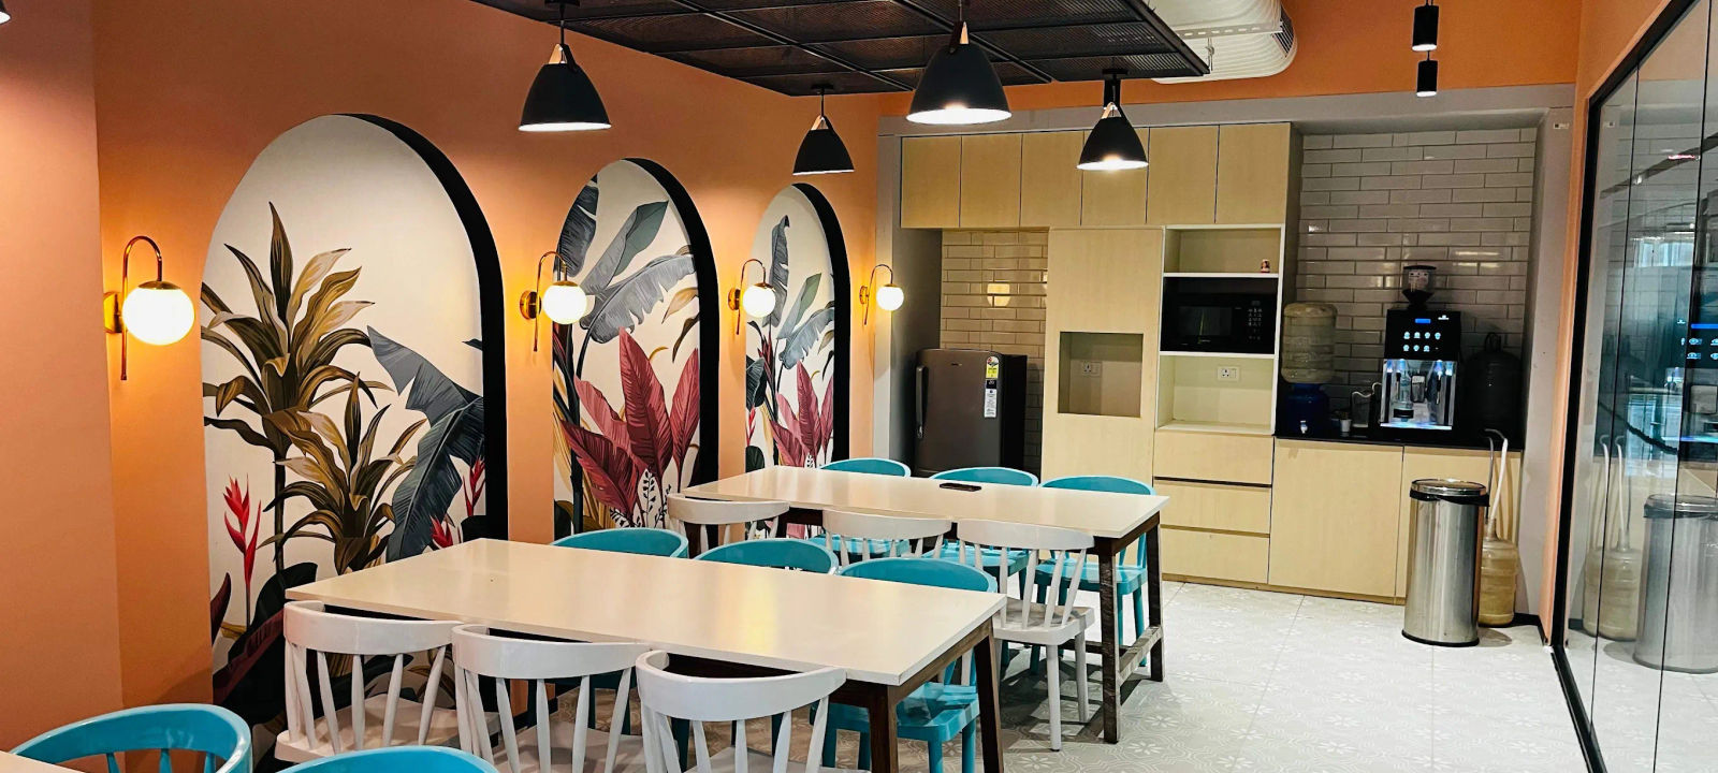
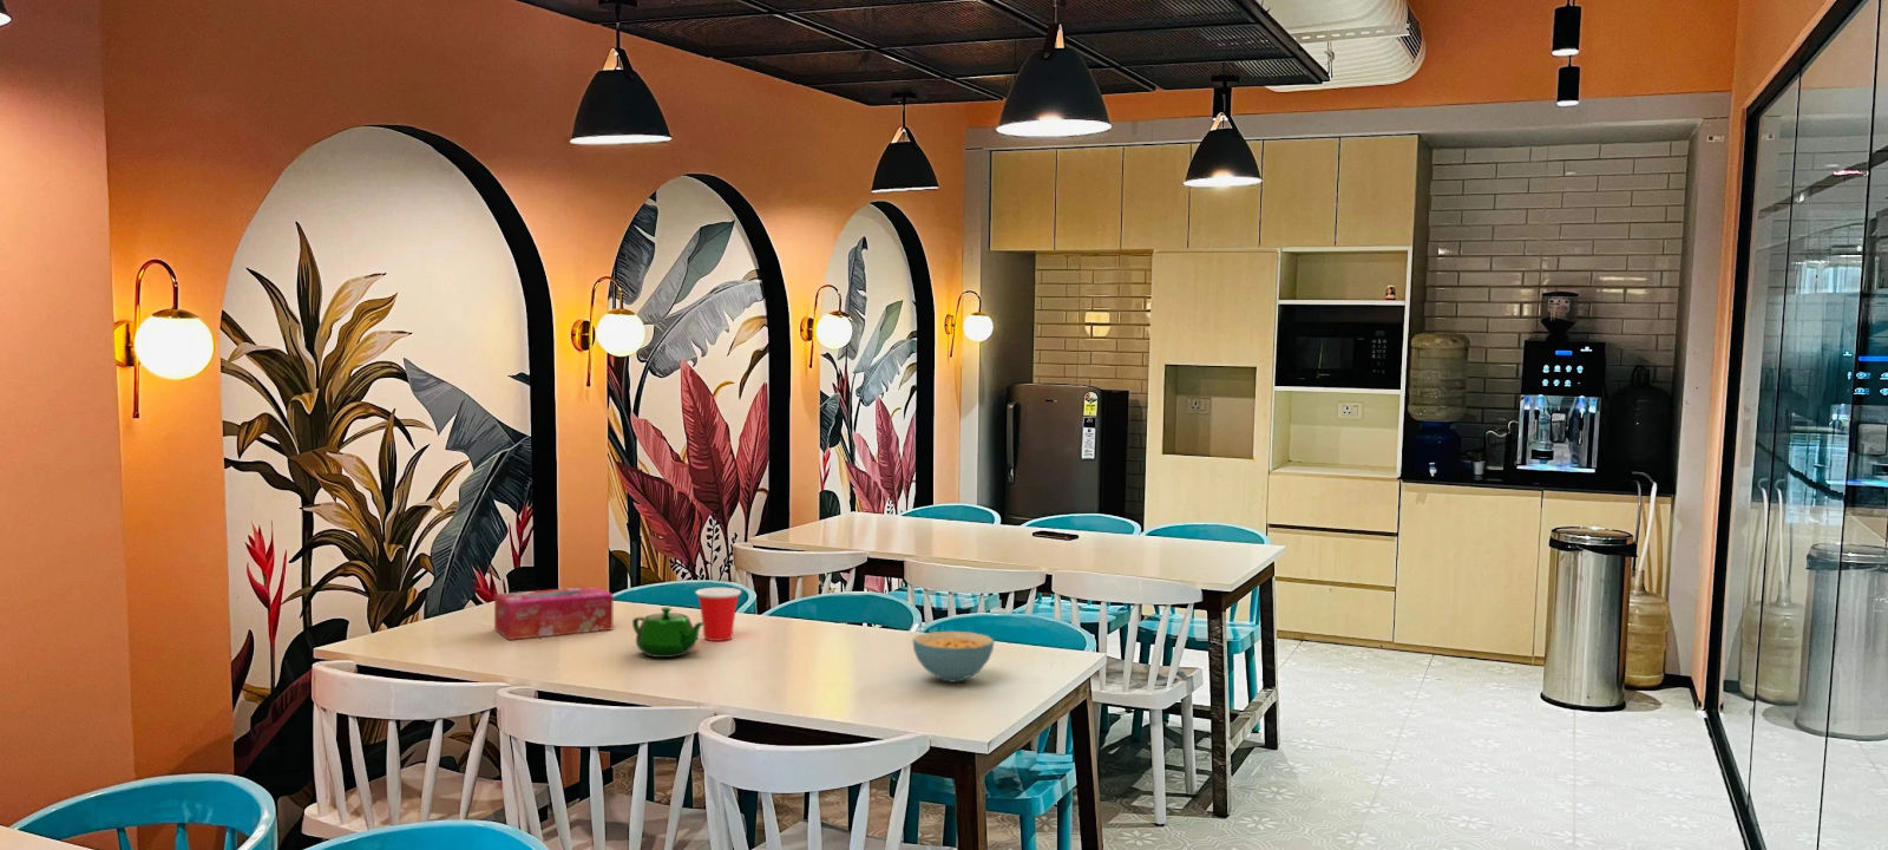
+ tissue box [494,585,615,641]
+ cereal bowl [911,631,996,684]
+ cup [694,586,742,642]
+ teapot [631,606,704,659]
